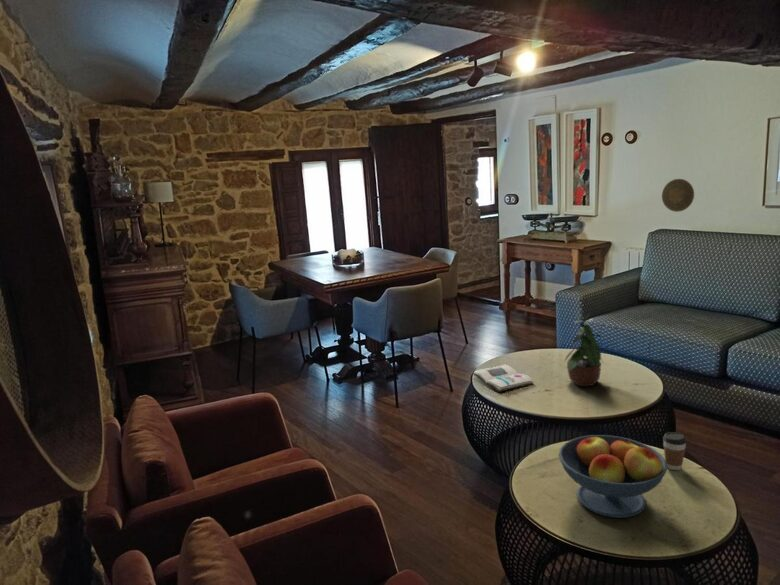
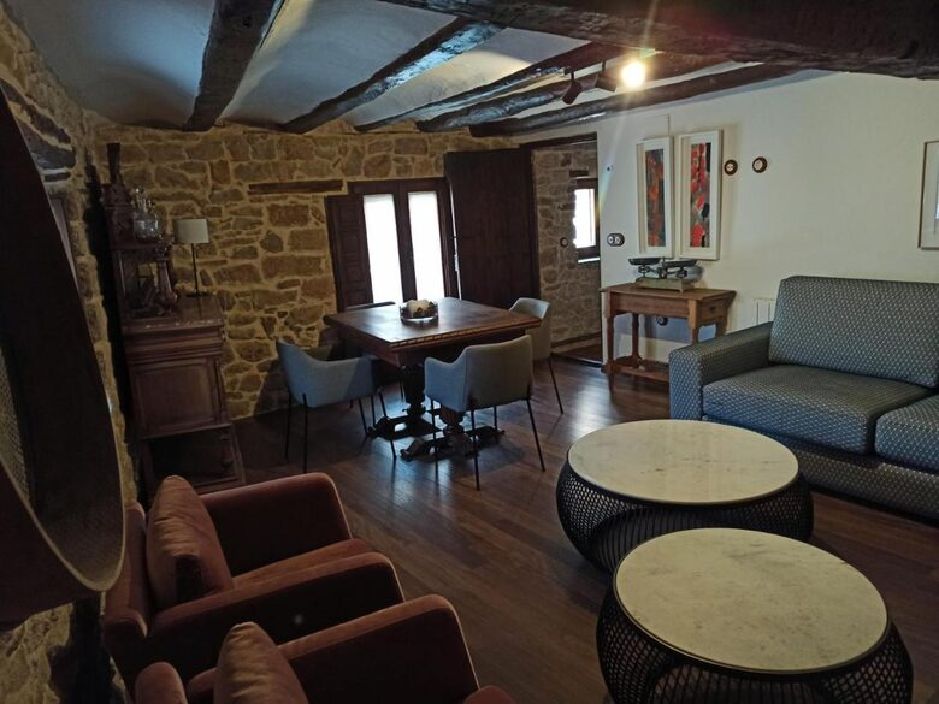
- fruit bowl [558,434,668,519]
- decorative plate [661,178,695,213]
- potted plant [564,313,605,387]
- coffee cup [662,431,688,471]
- book [472,364,535,393]
